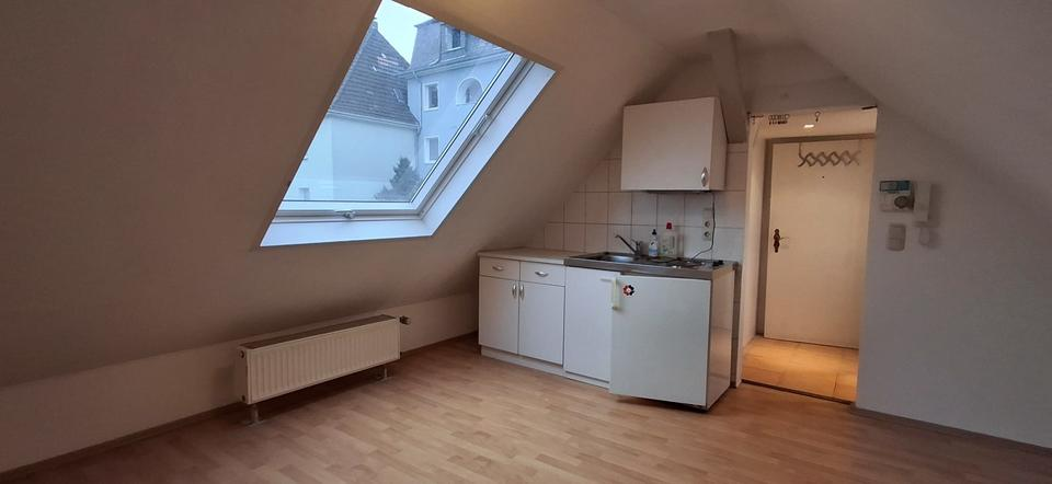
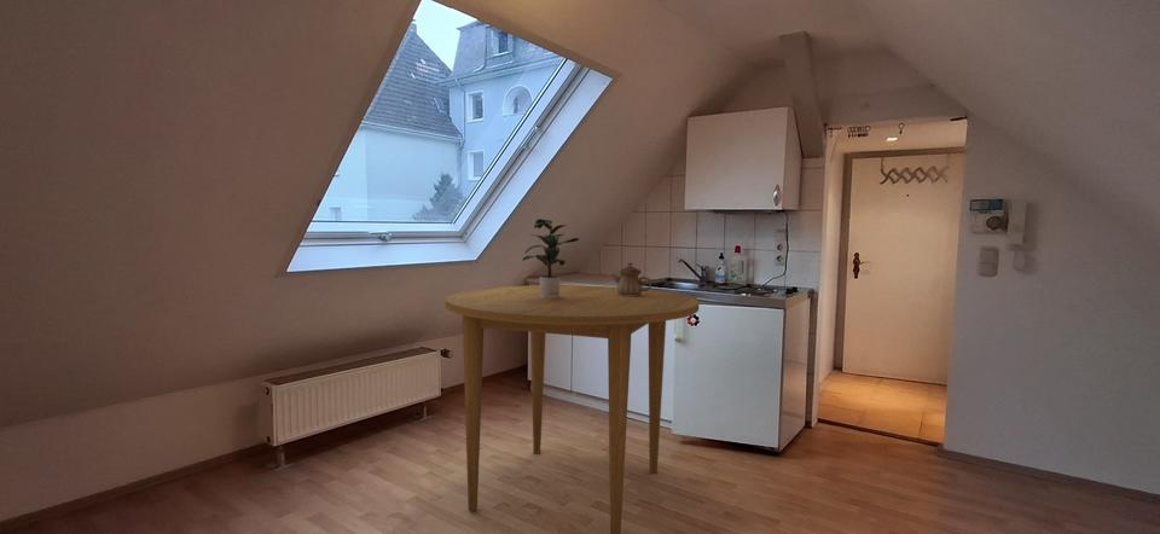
+ potted plant [521,217,581,298]
+ teapot [610,261,652,296]
+ dining table [445,284,700,534]
